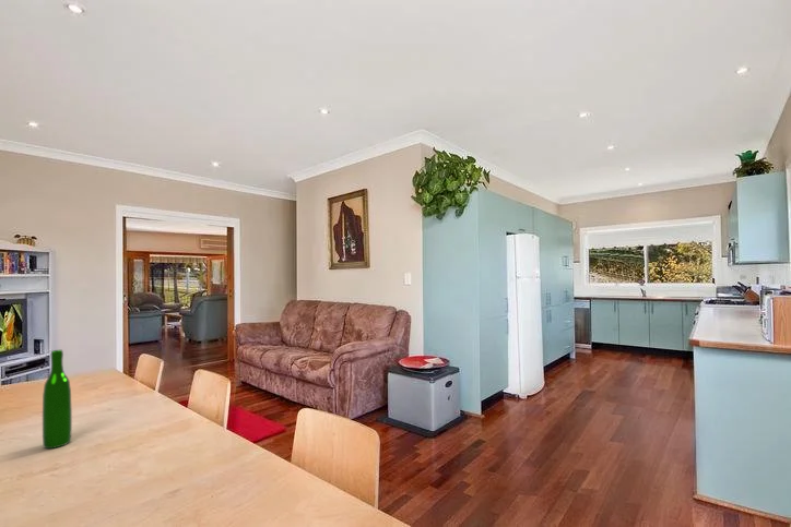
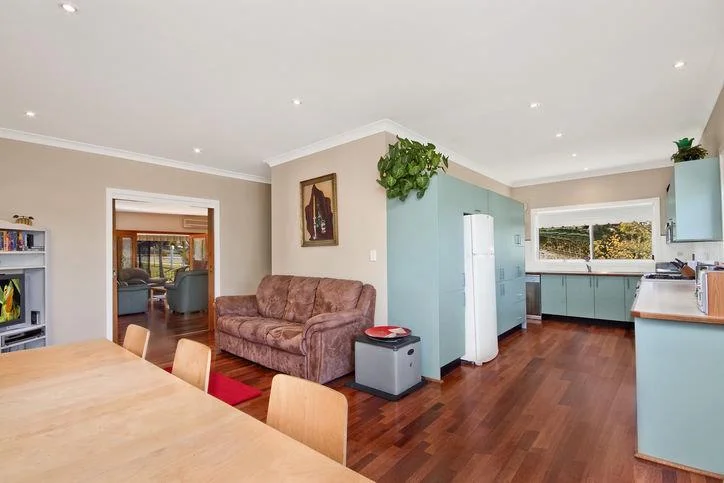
- wine bottle [42,349,73,450]
